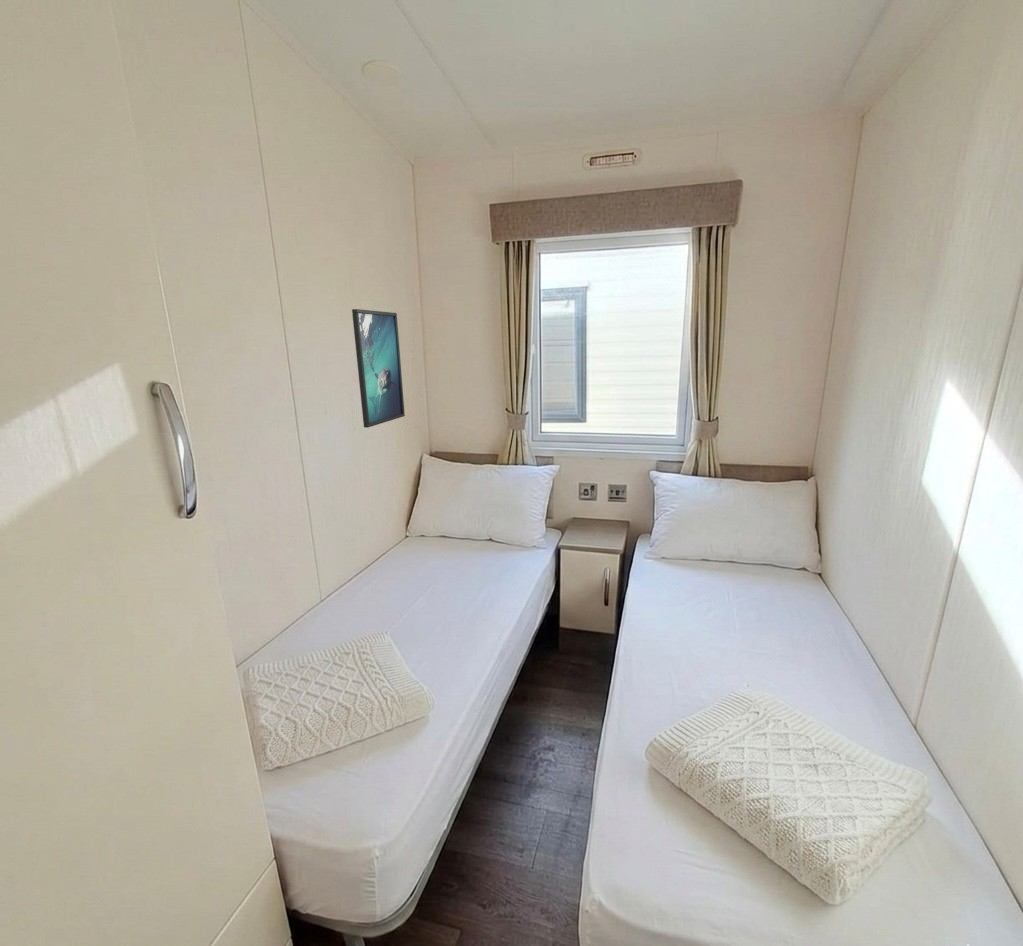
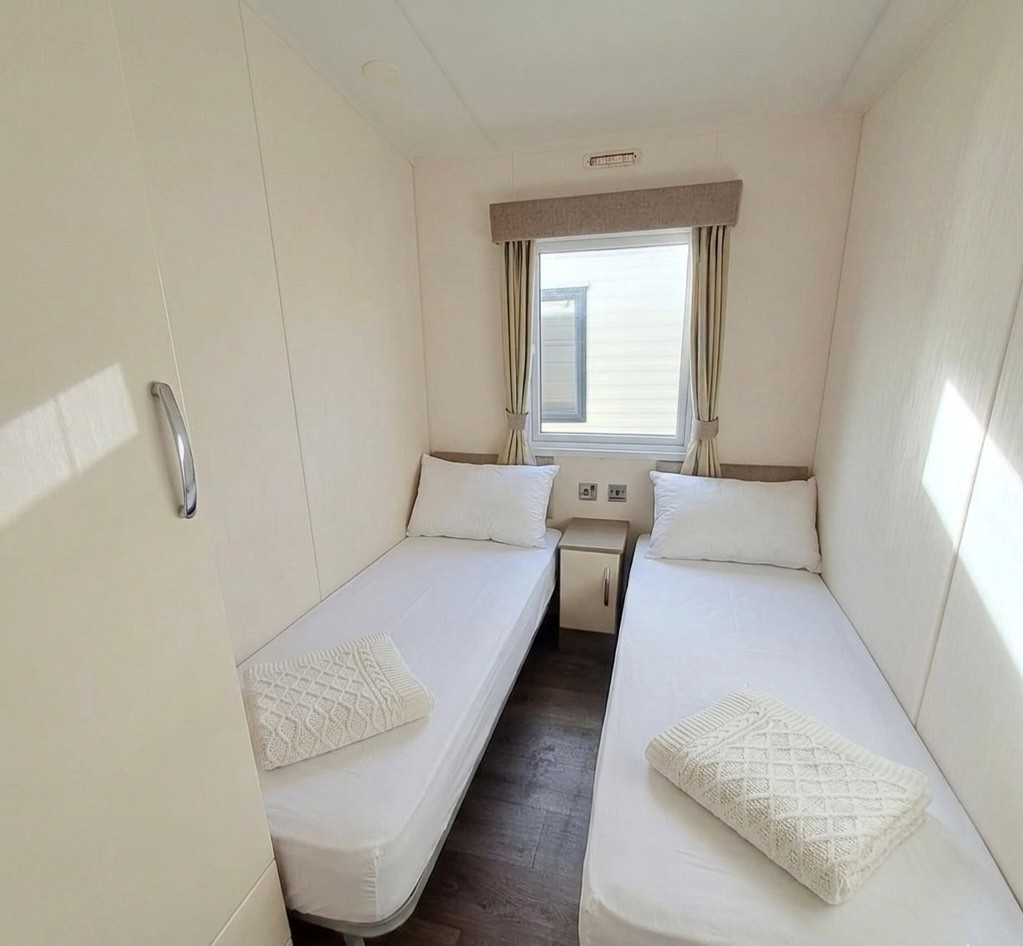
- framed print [351,308,406,429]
